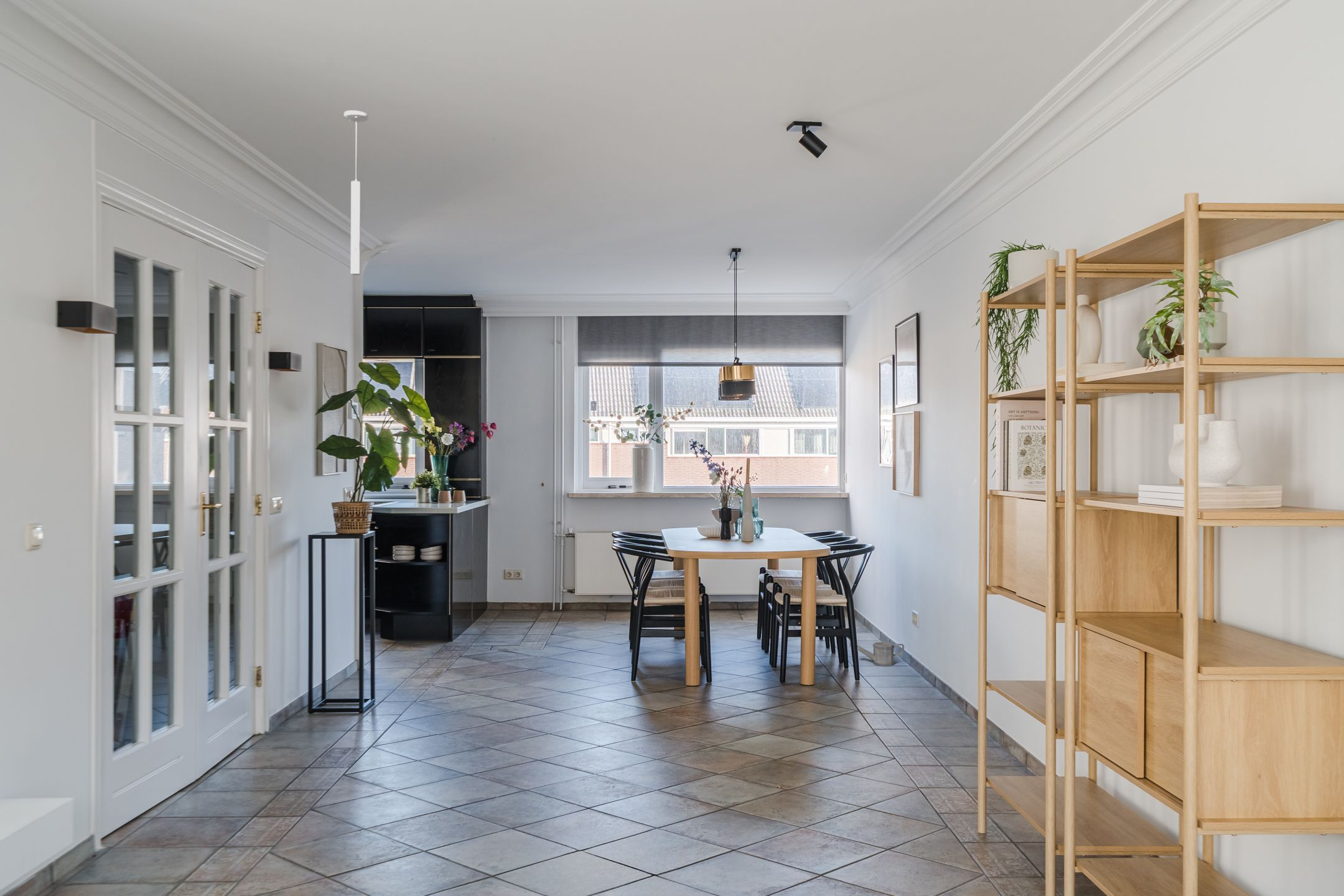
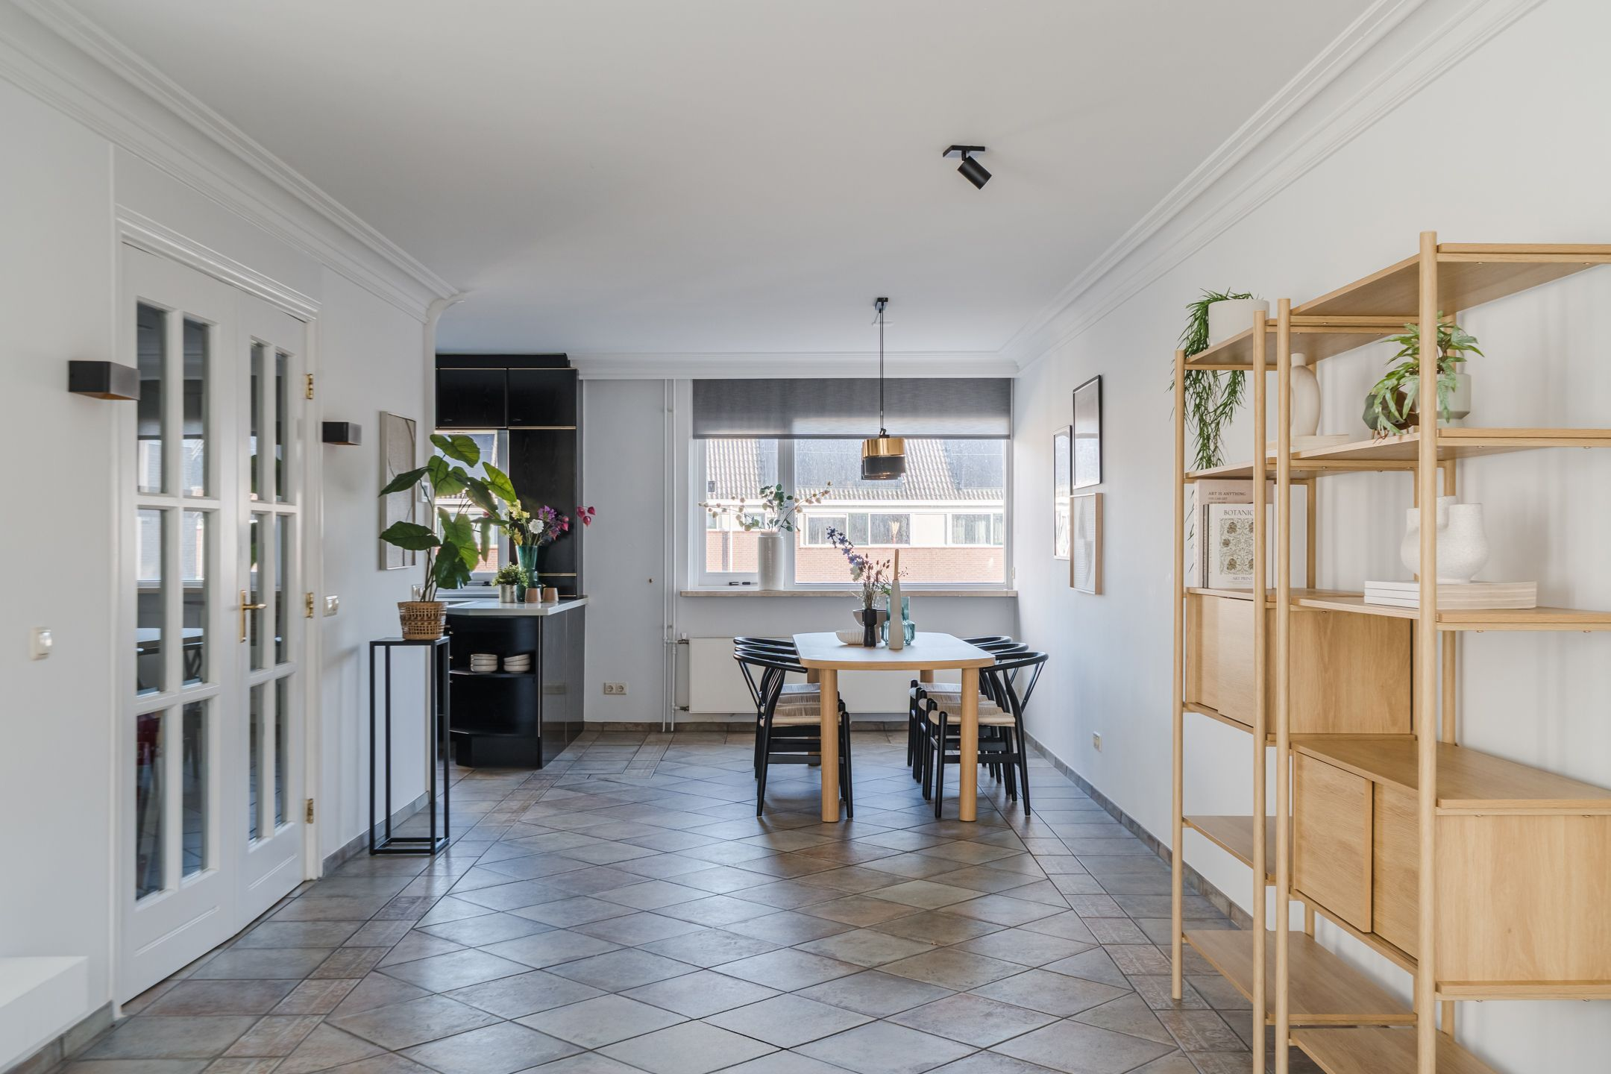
- ceiling light [343,110,369,276]
- watering can [849,642,905,666]
